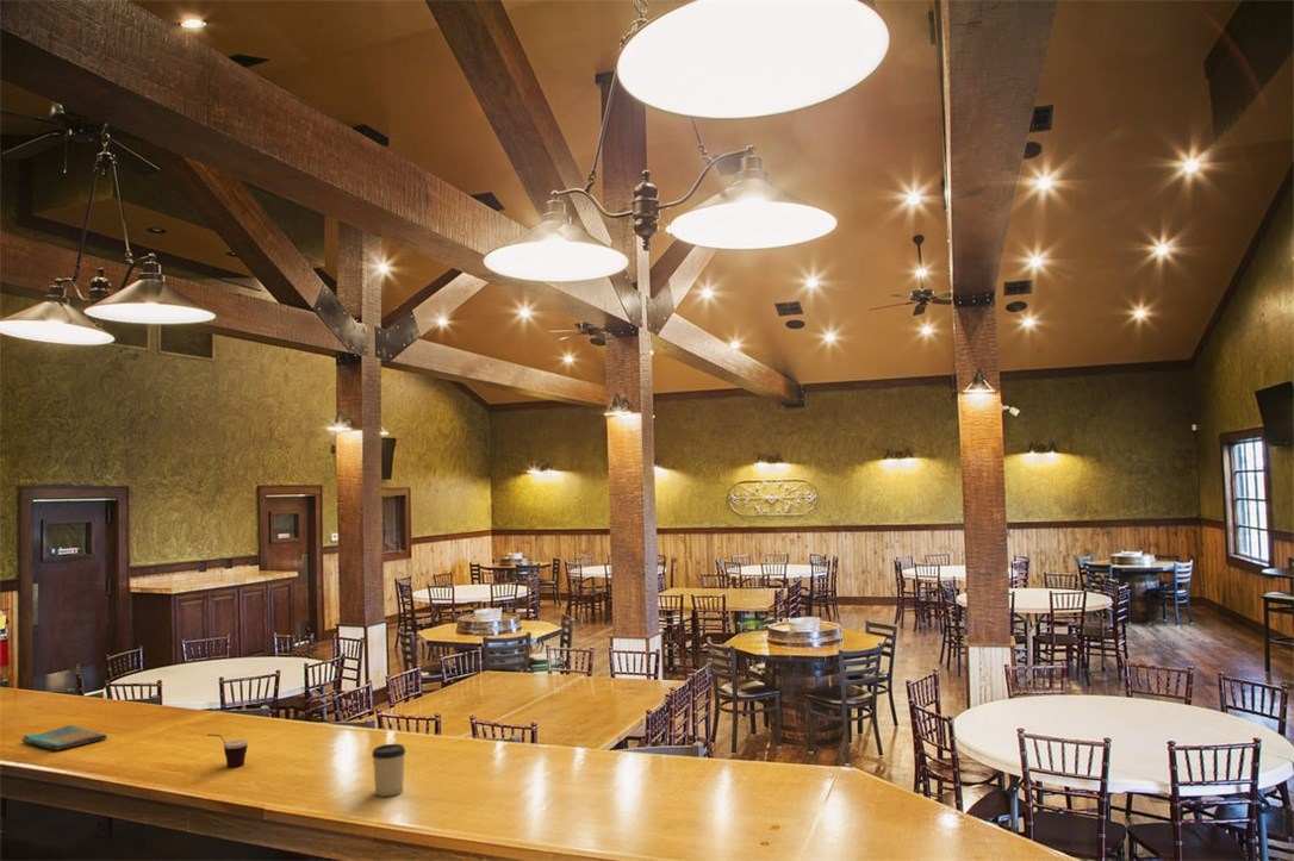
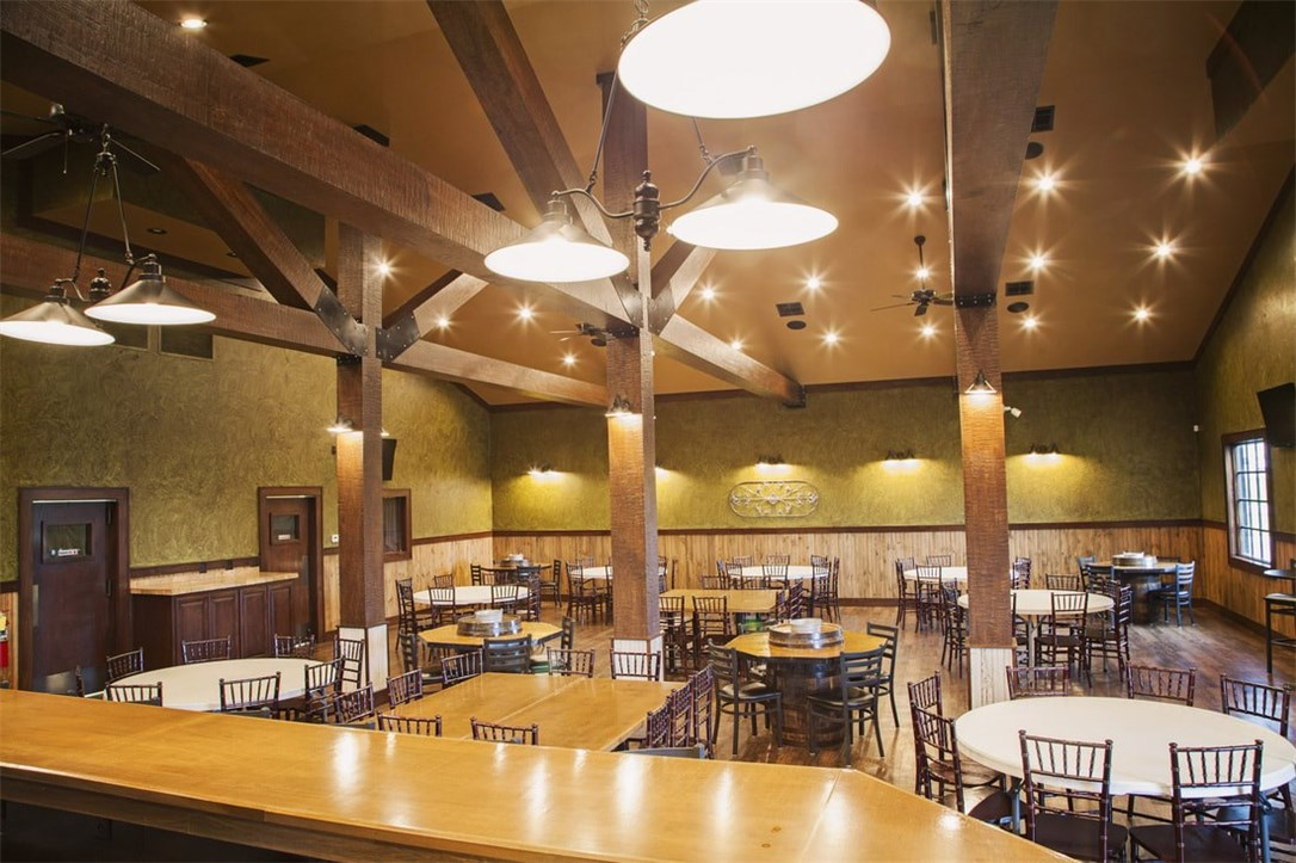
- cup [371,743,406,798]
- cup [206,732,249,768]
- dish towel [20,724,108,751]
